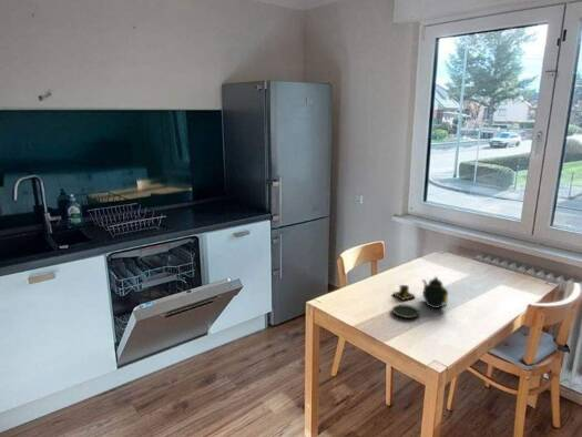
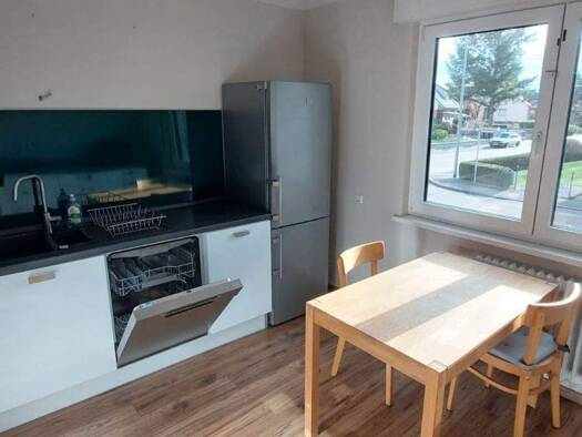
- teapot [391,275,449,319]
